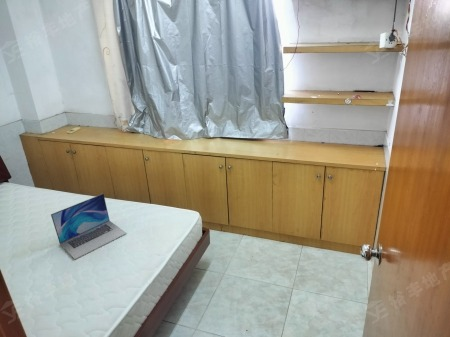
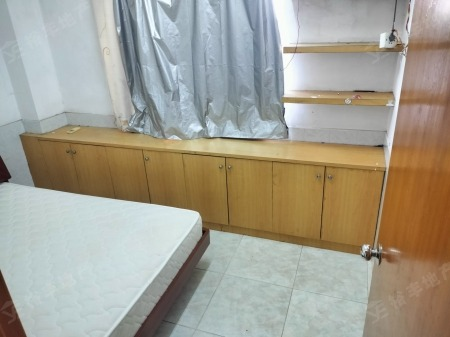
- laptop [50,193,128,260]
